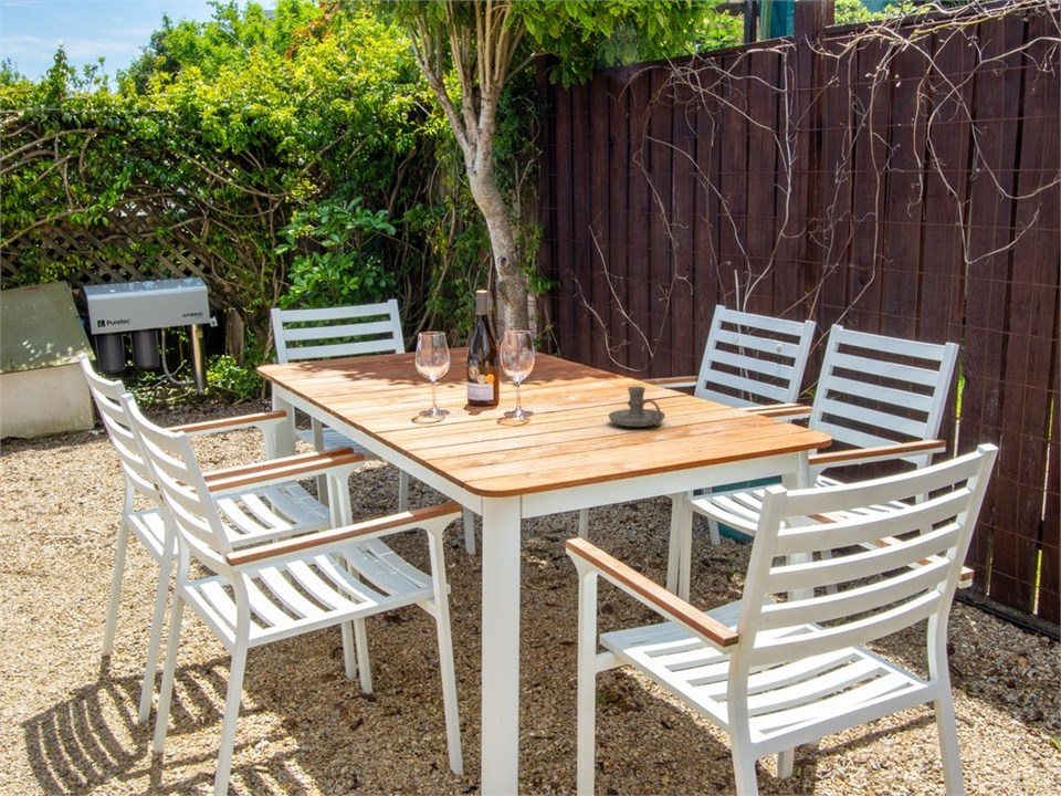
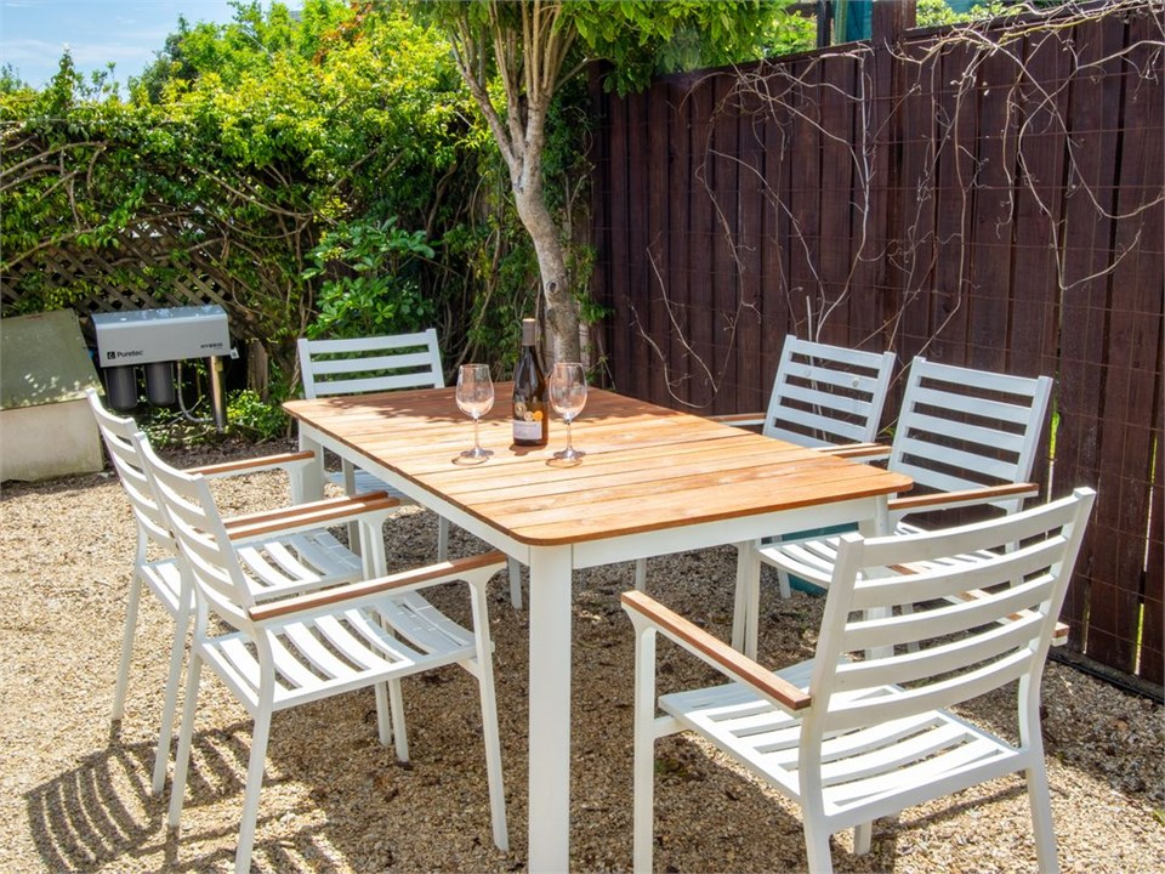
- candle holder [608,386,666,428]
